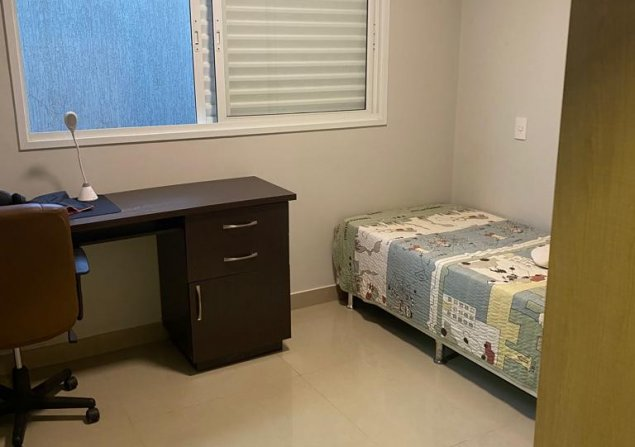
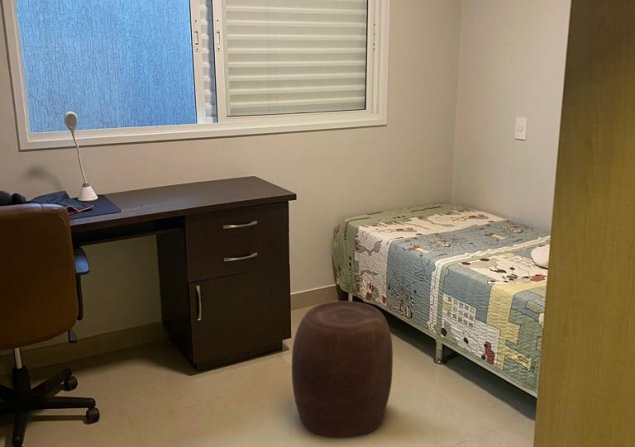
+ stool [291,300,394,439]
